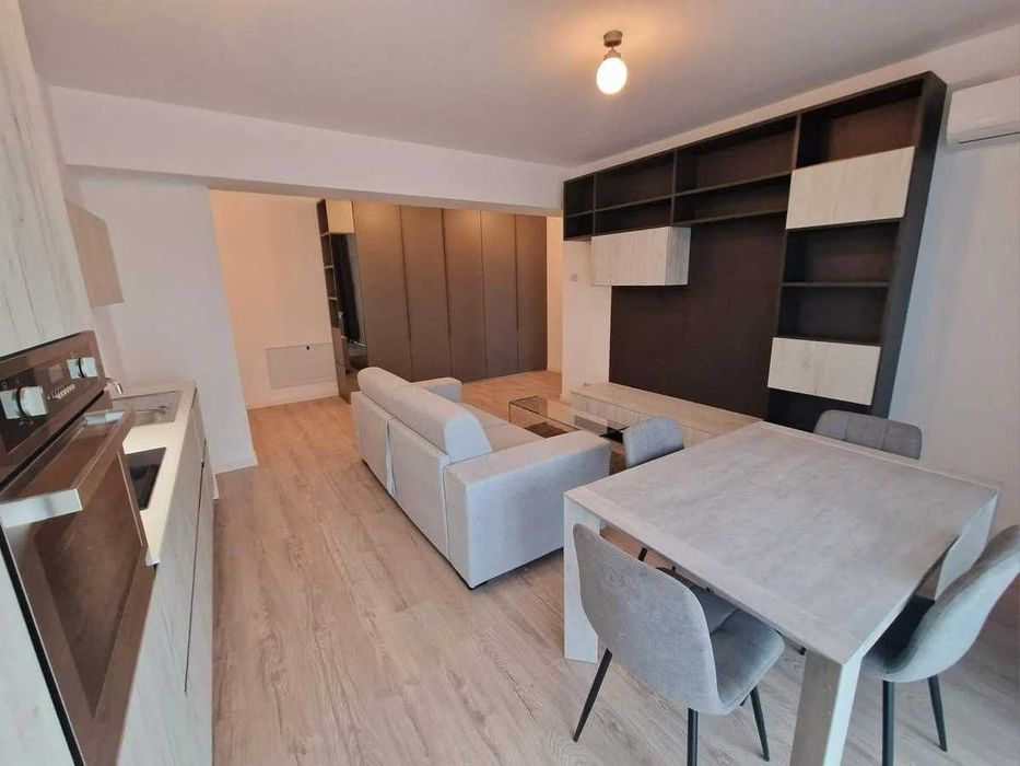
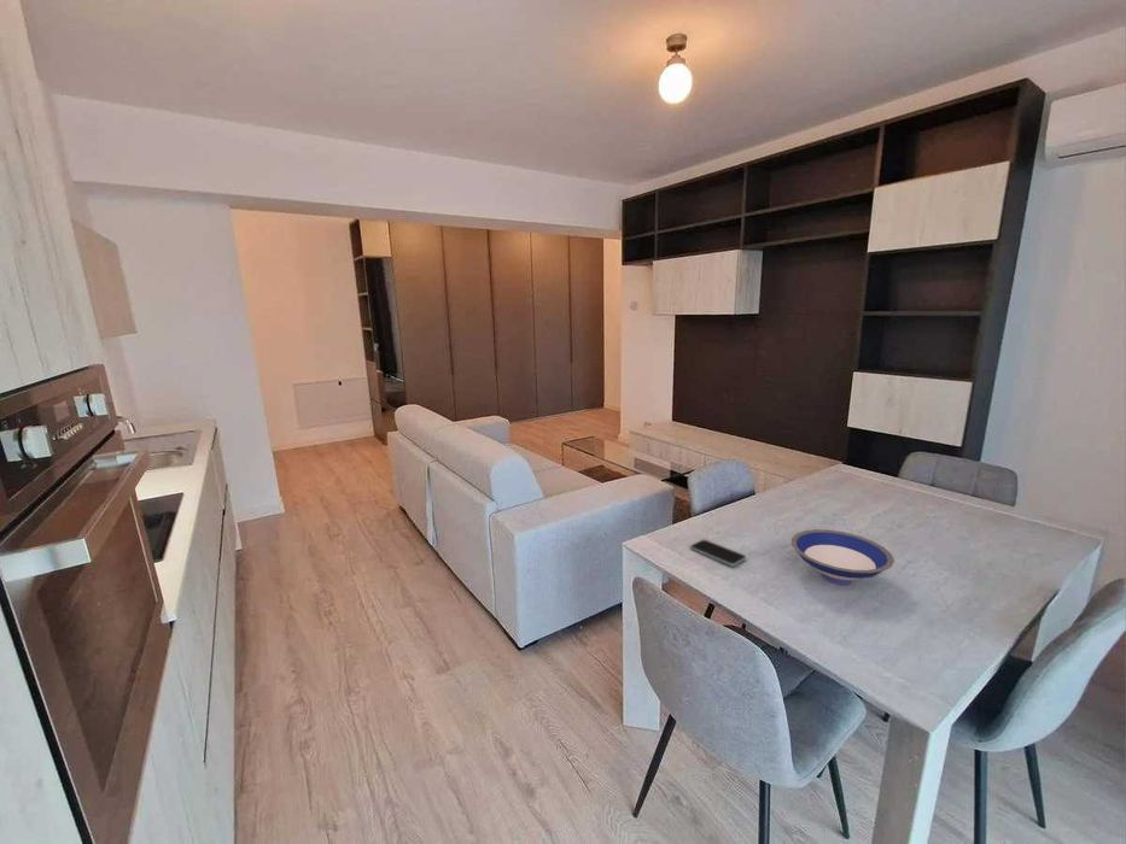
+ smartphone [689,539,747,568]
+ bowl [790,528,895,586]
